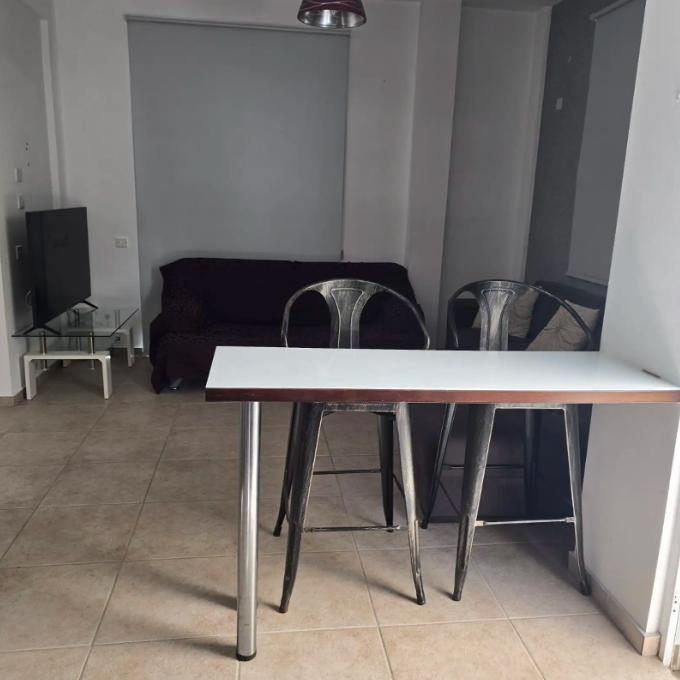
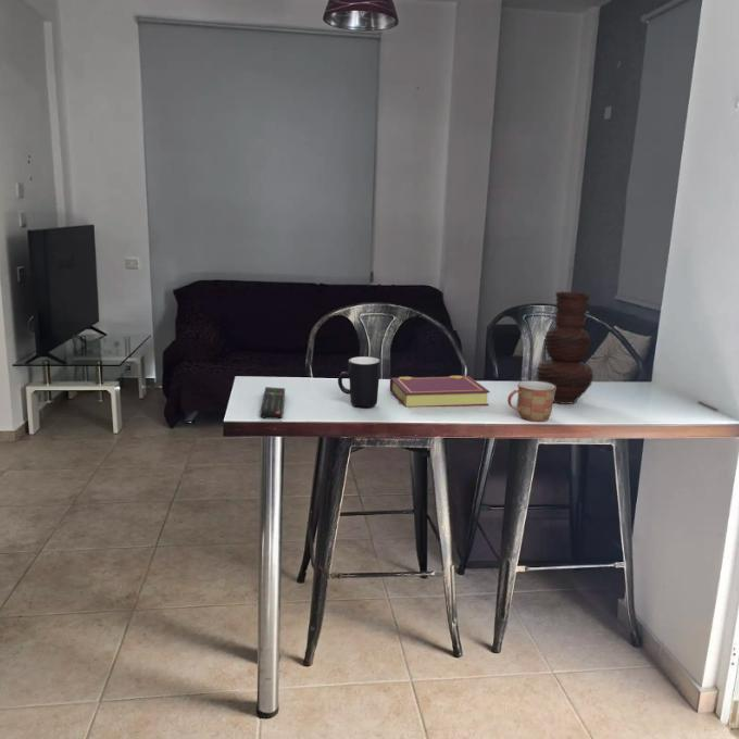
+ vase [535,290,594,405]
+ book [389,375,490,409]
+ mug [337,355,381,409]
+ remote control [259,386,286,421]
+ mug [506,380,555,423]
